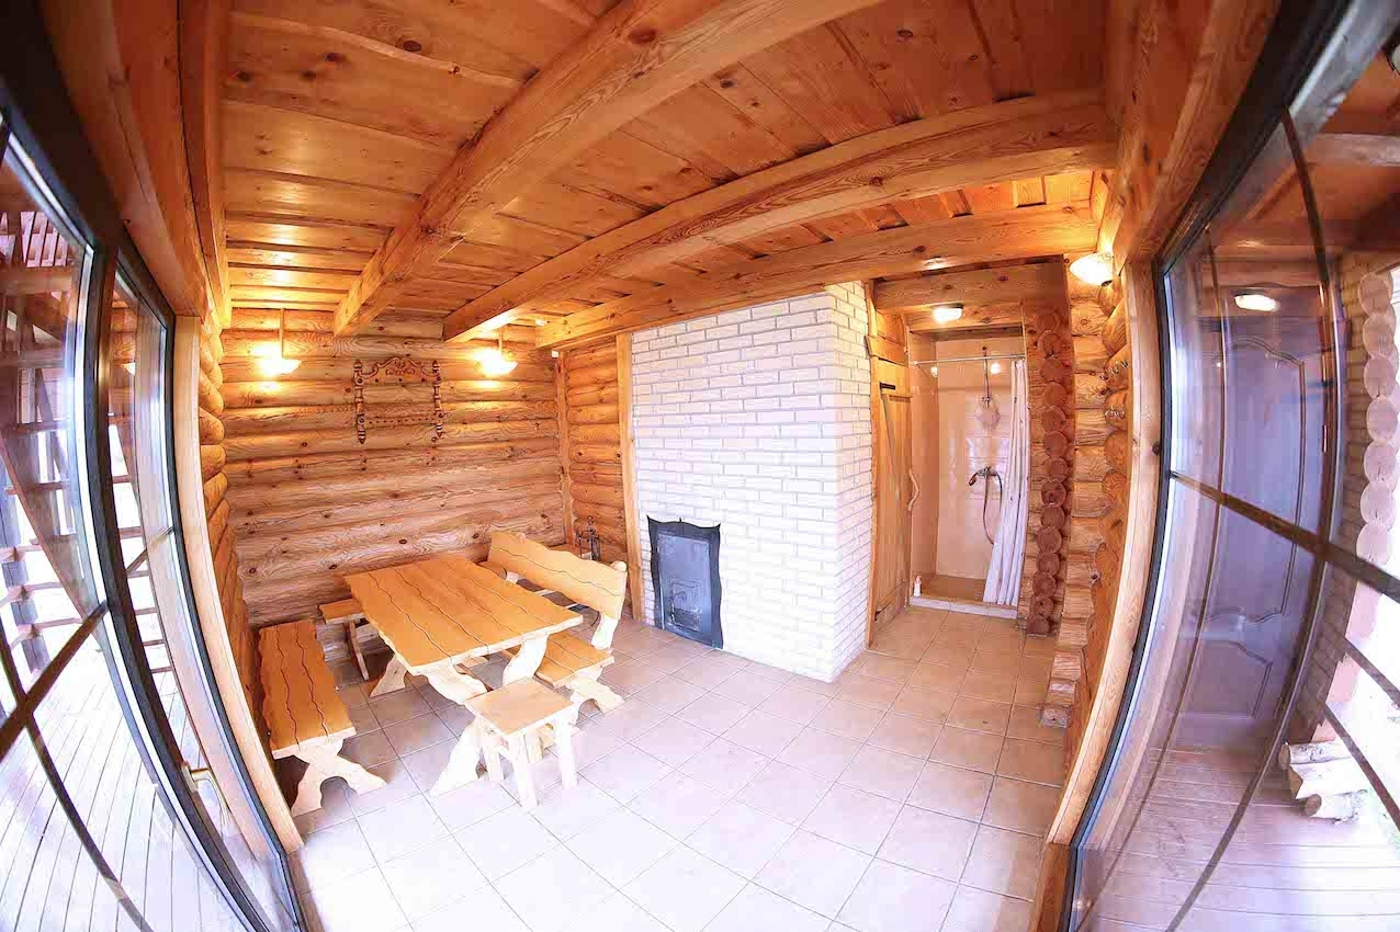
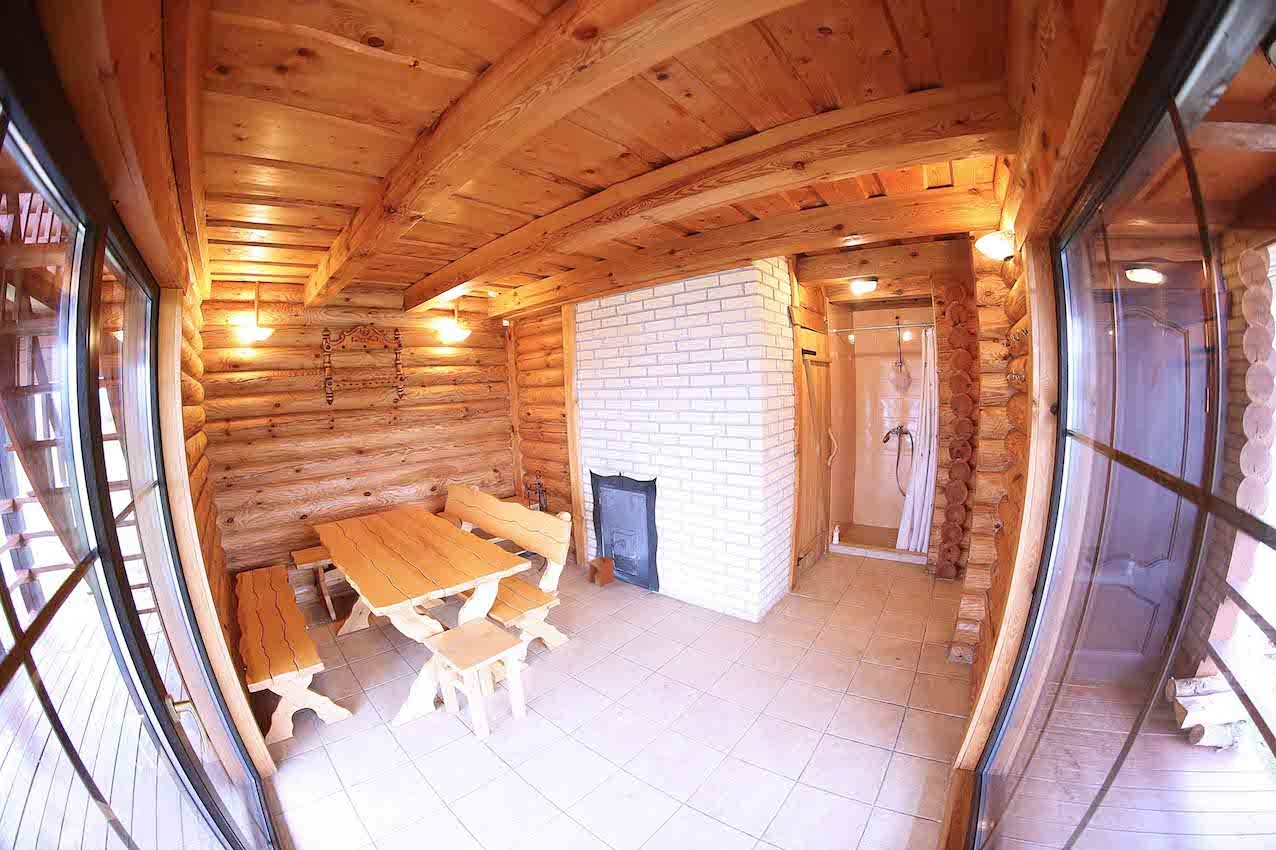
+ architectural model [588,554,615,587]
